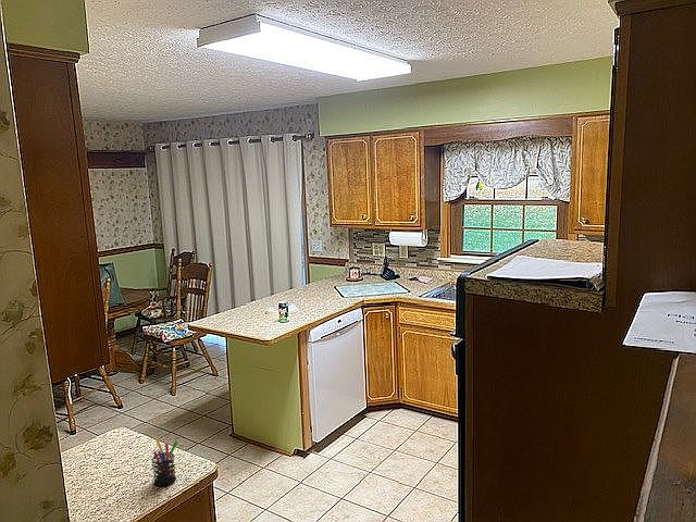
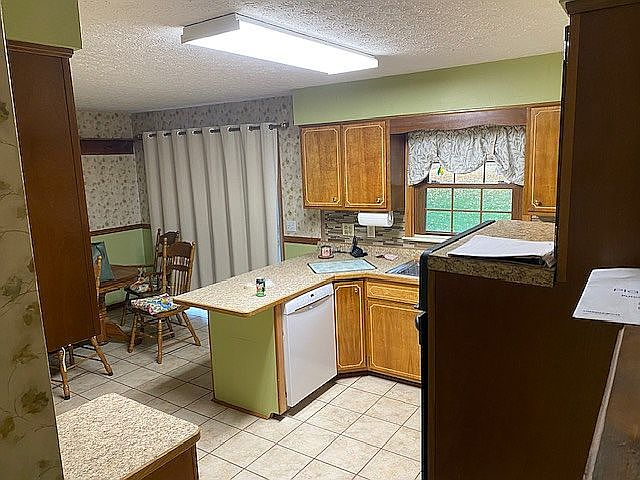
- pen holder [151,438,178,487]
